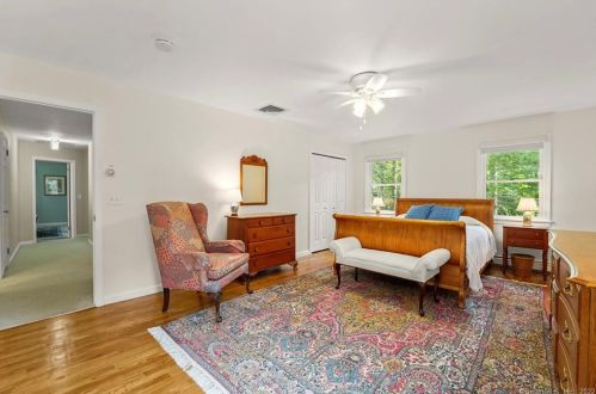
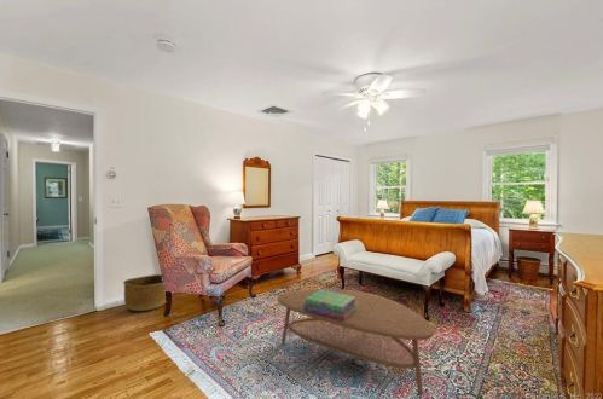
+ stack of books [303,290,356,320]
+ basket [122,273,167,312]
+ coffee table [276,288,435,397]
